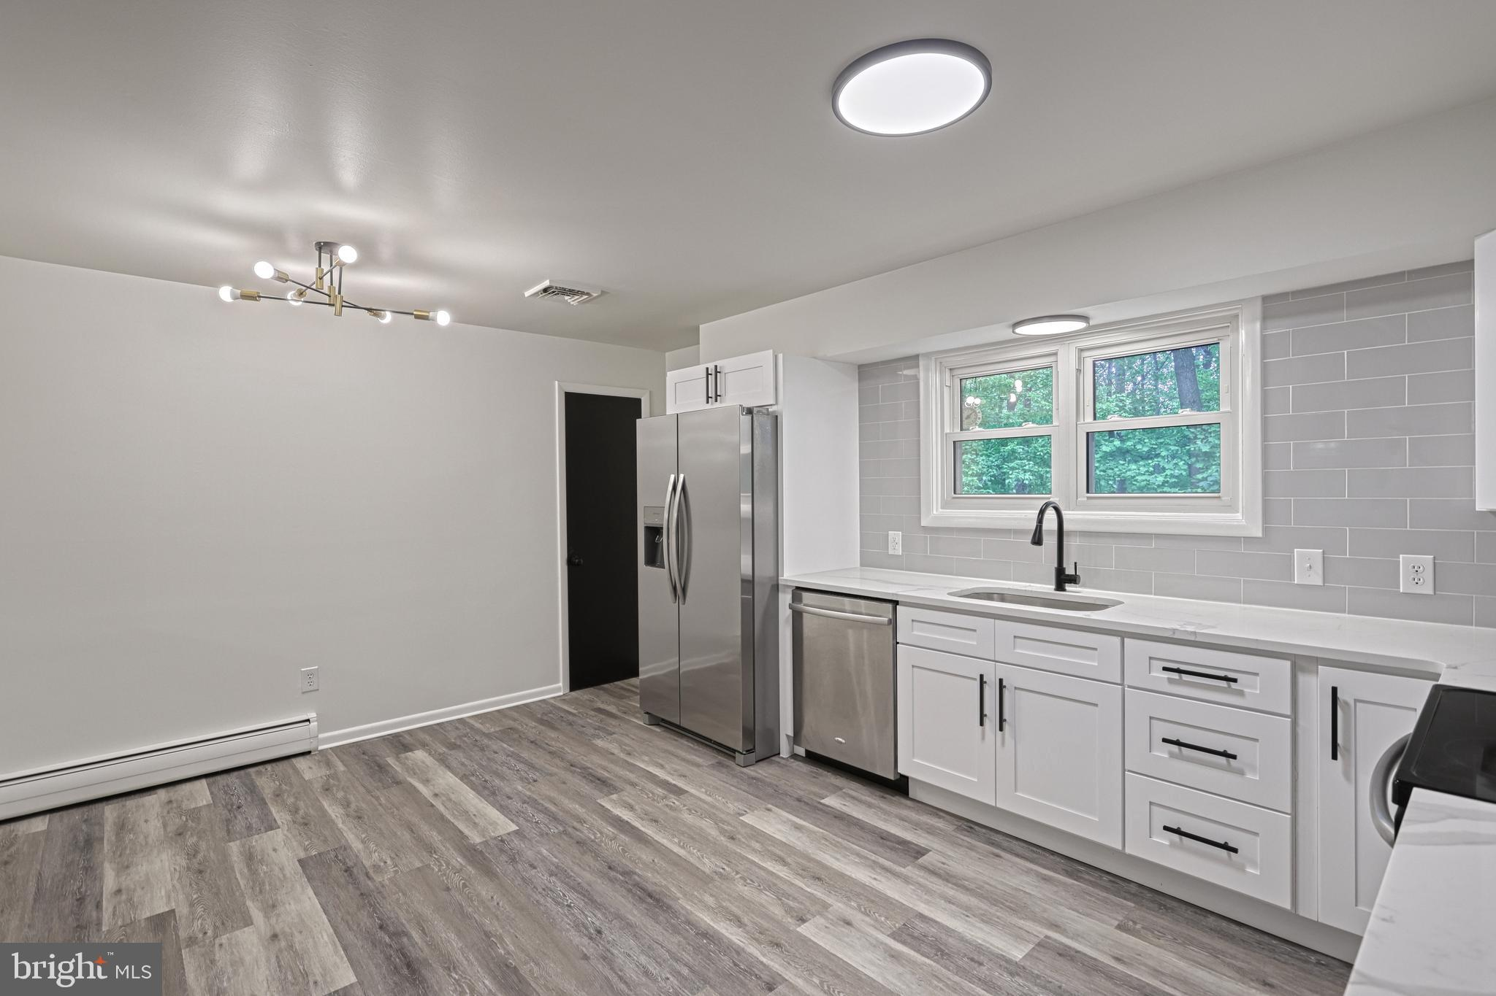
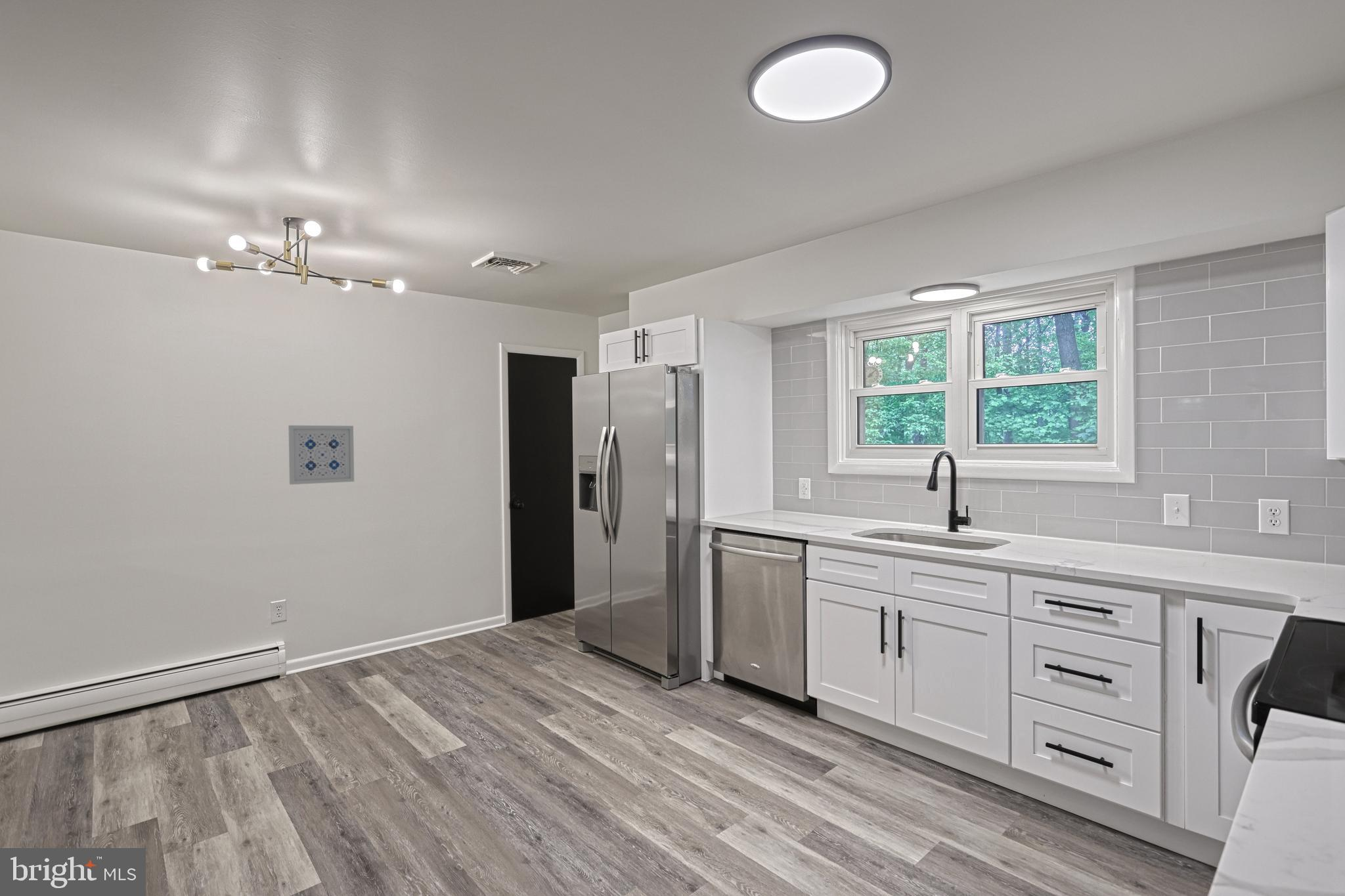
+ wall art [288,425,355,485]
